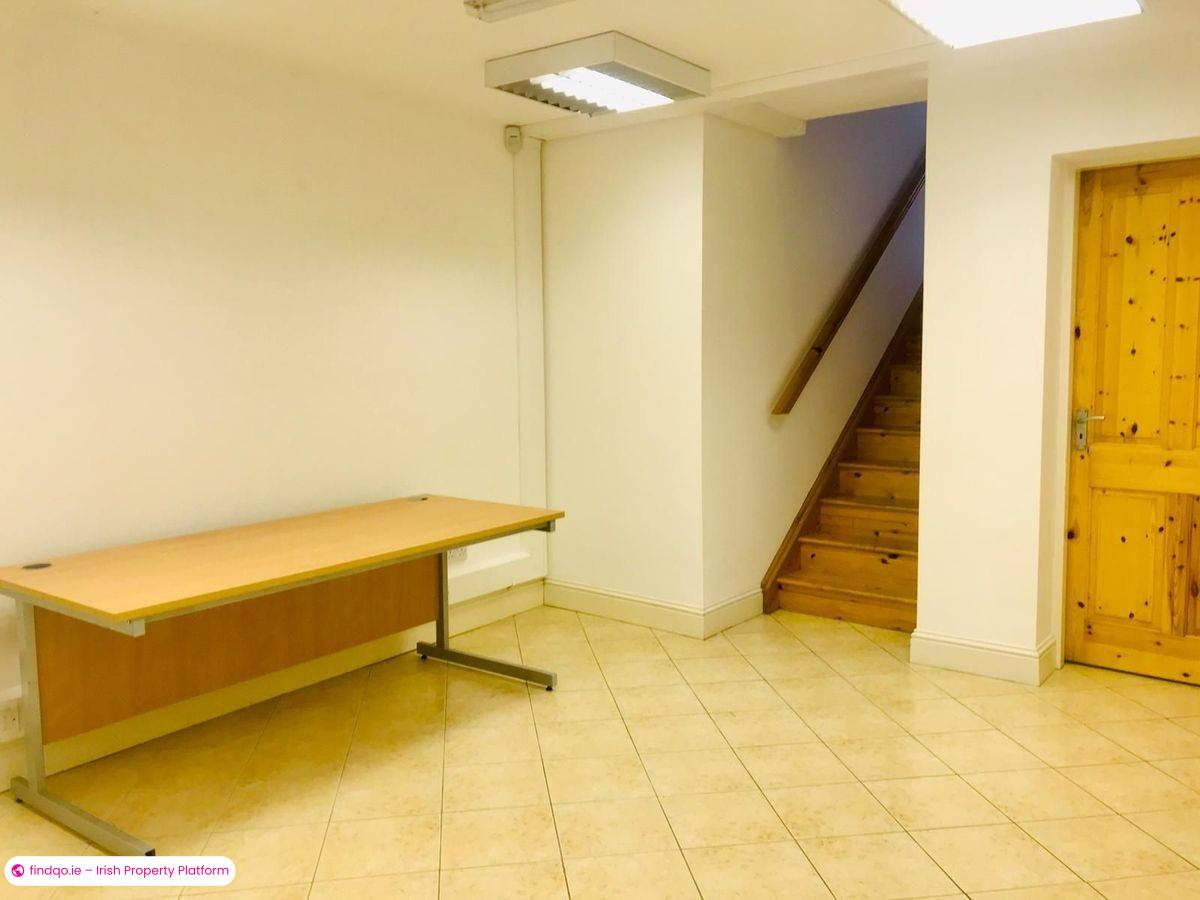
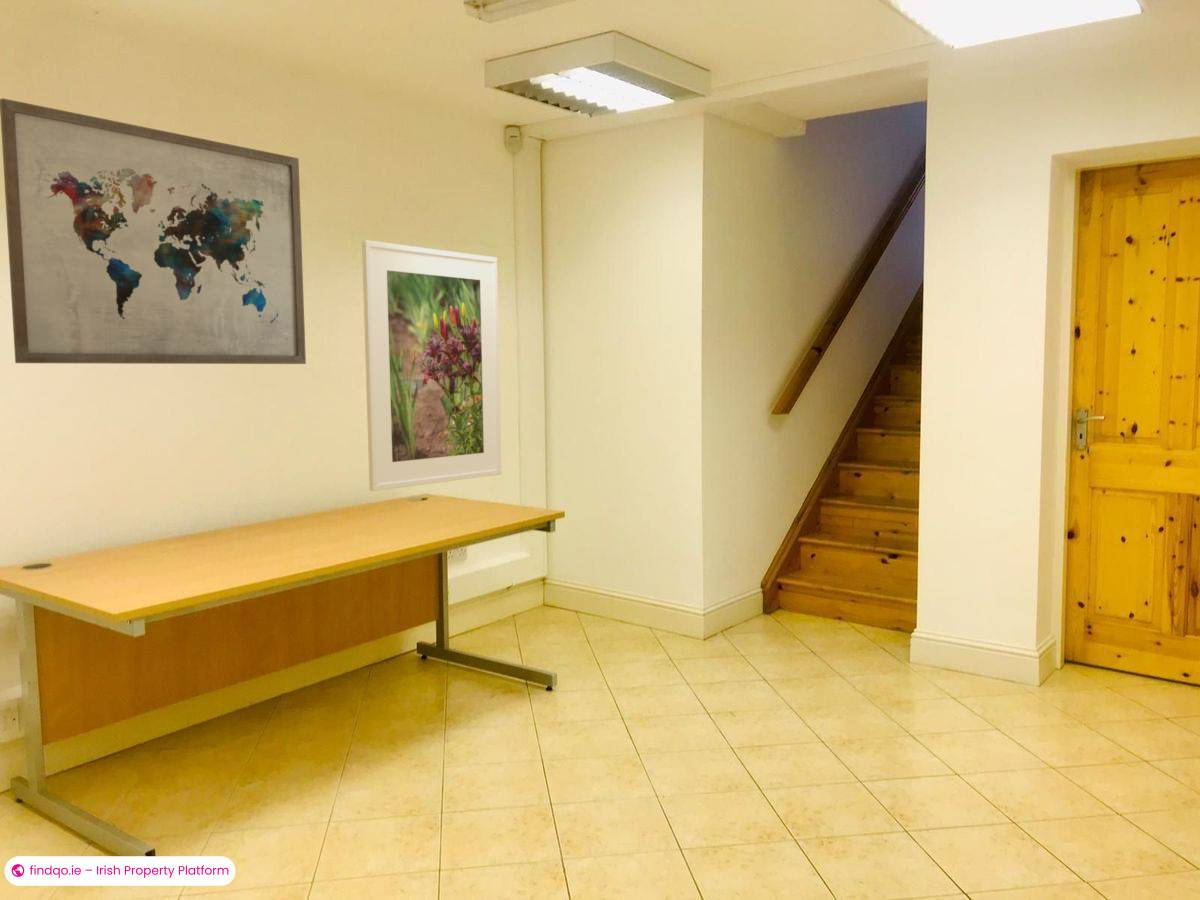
+ wall art [0,97,307,365]
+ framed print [361,239,502,492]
